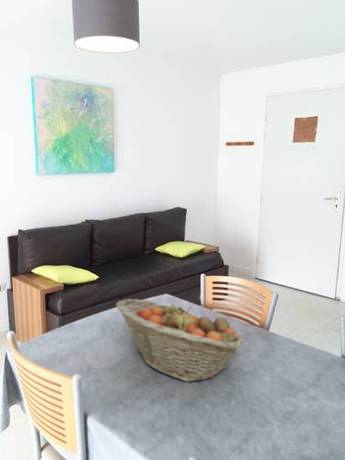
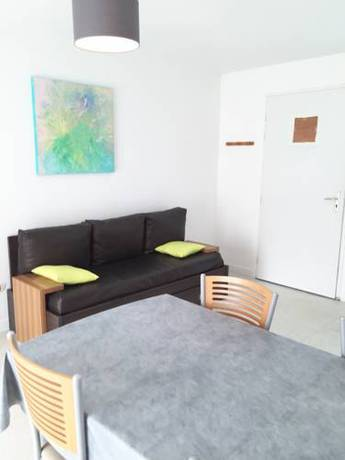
- fruit basket [115,298,246,383]
